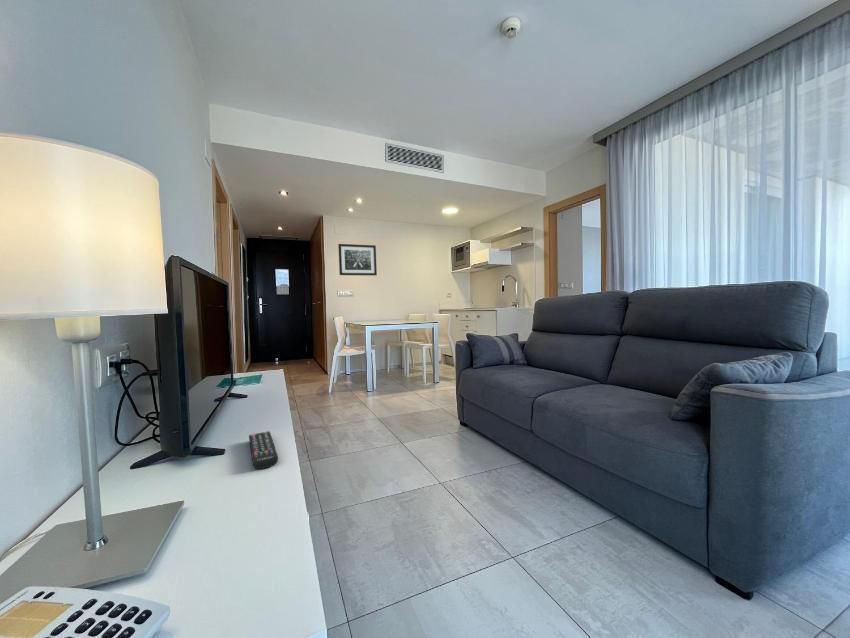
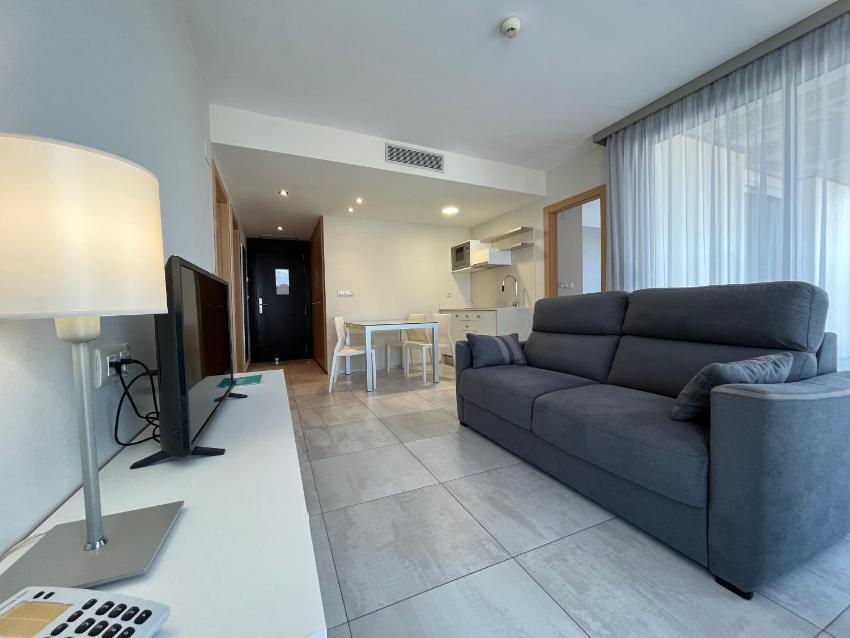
- wall art [337,243,378,276]
- remote control [248,430,279,470]
